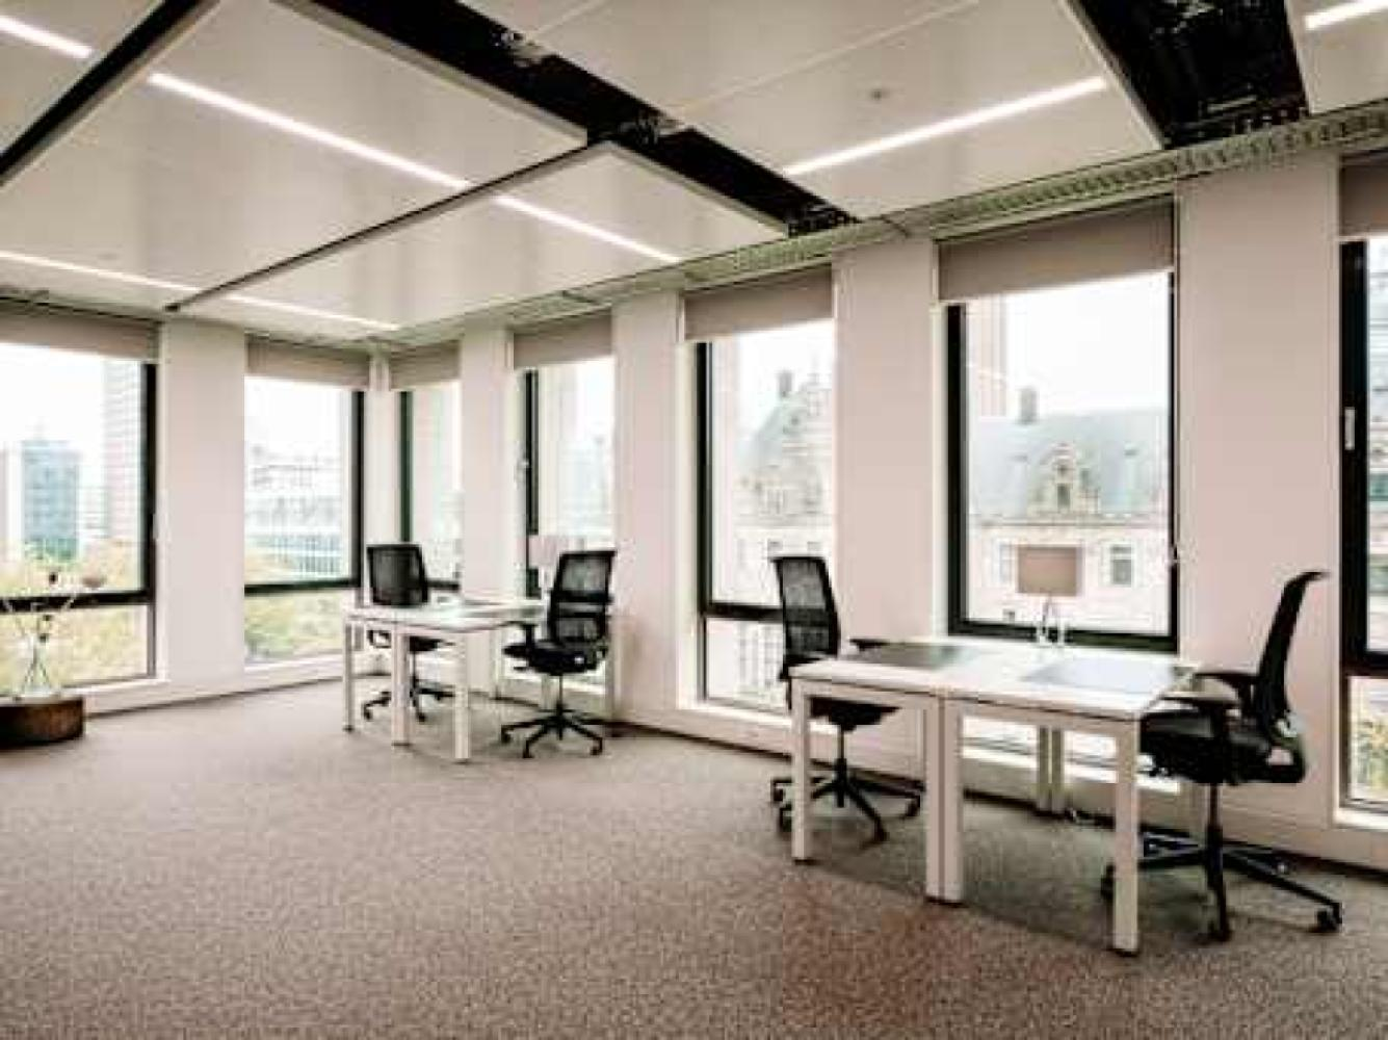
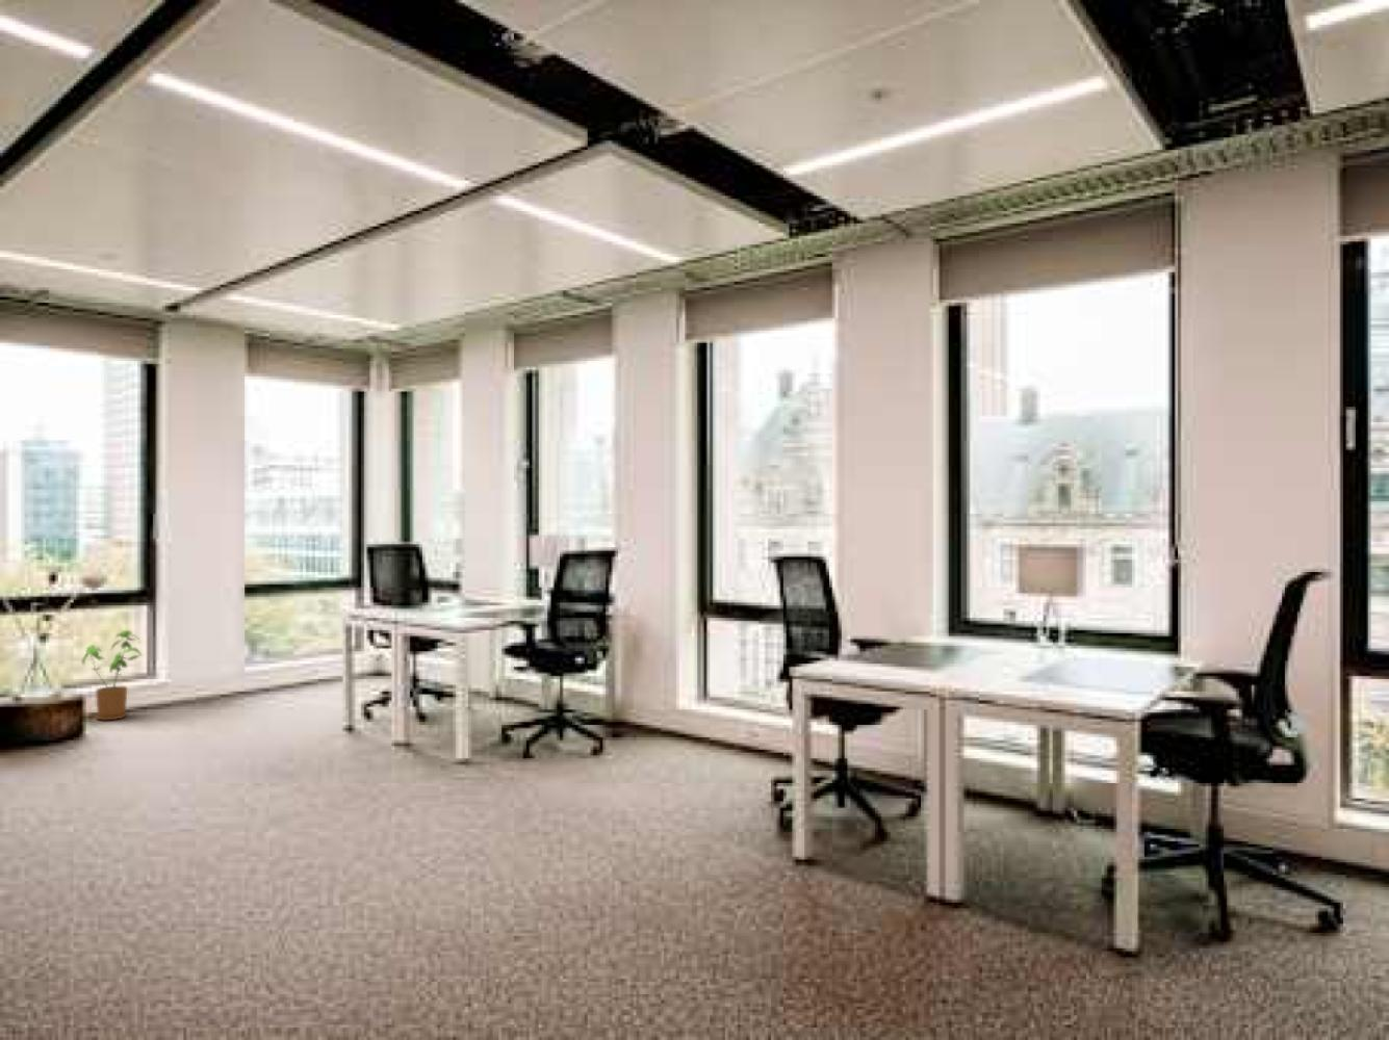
+ house plant [81,629,142,721]
